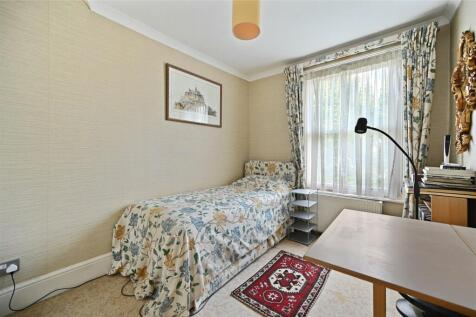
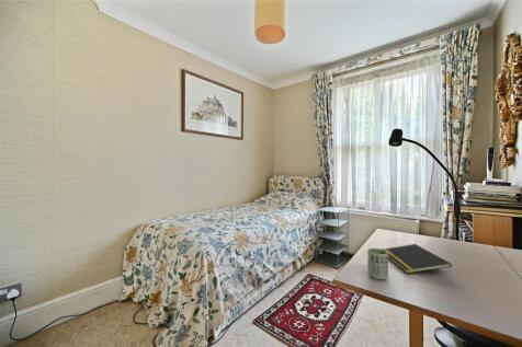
+ cup [366,247,389,281]
+ notepad [383,243,453,275]
